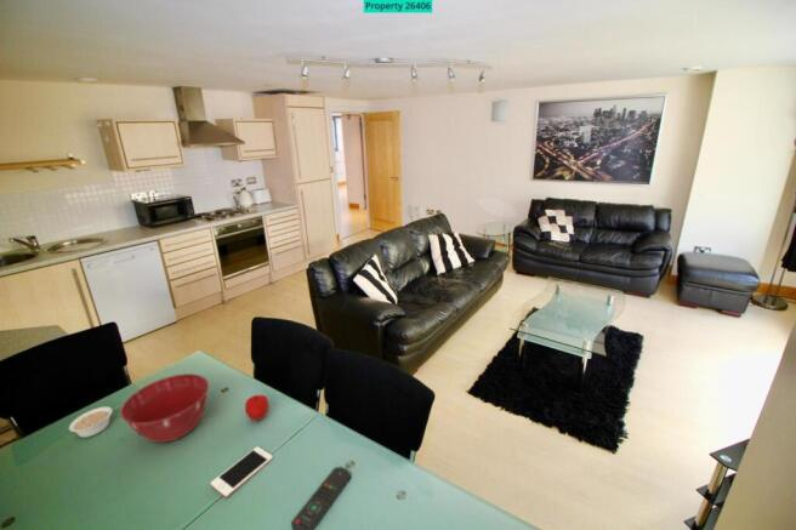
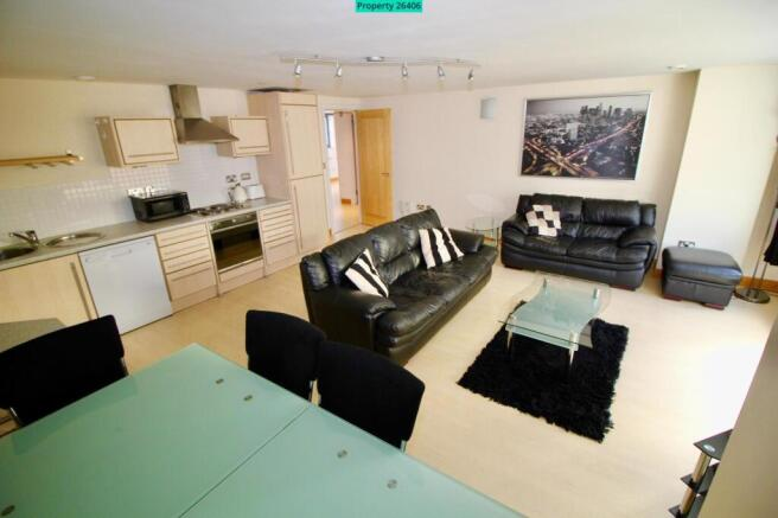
- legume [68,404,121,439]
- mixing bowl [119,372,210,444]
- remote control [290,466,352,530]
- cell phone [210,445,274,498]
- fruit [244,394,271,422]
